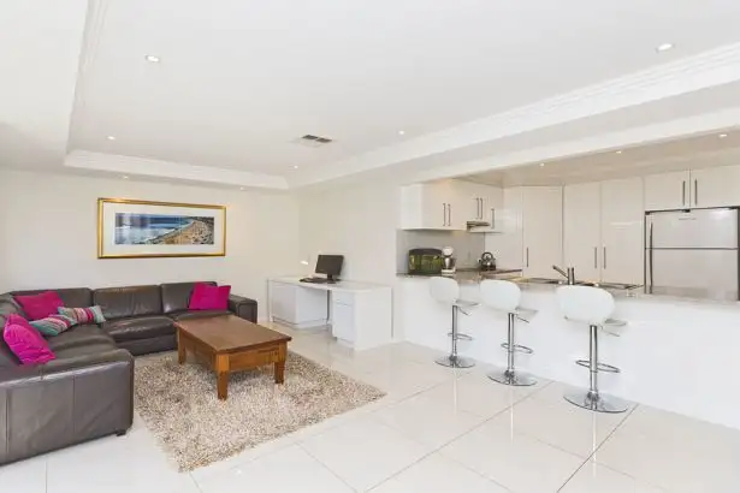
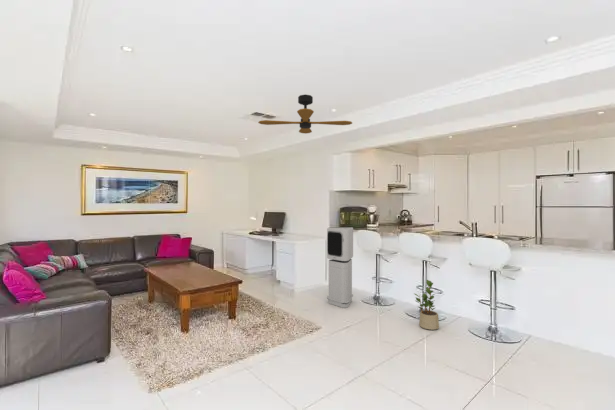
+ potted plant [414,279,440,331]
+ air purifier [326,226,354,309]
+ ceiling fan [257,93,353,135]
